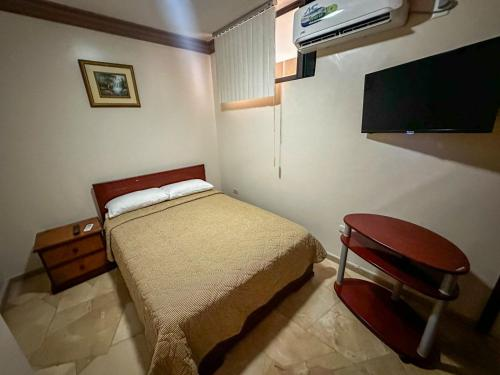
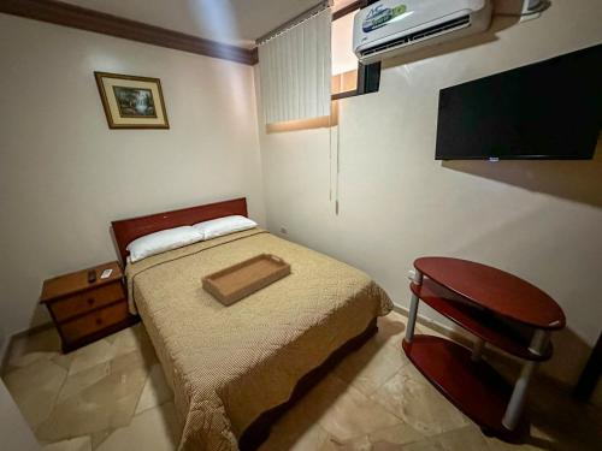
+ serving tray [200,251,293,307]
